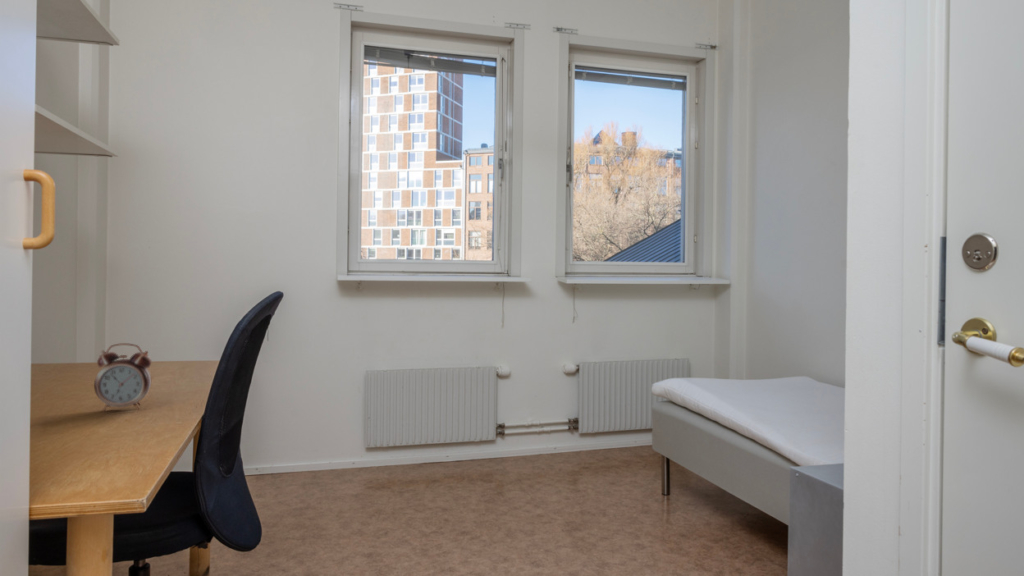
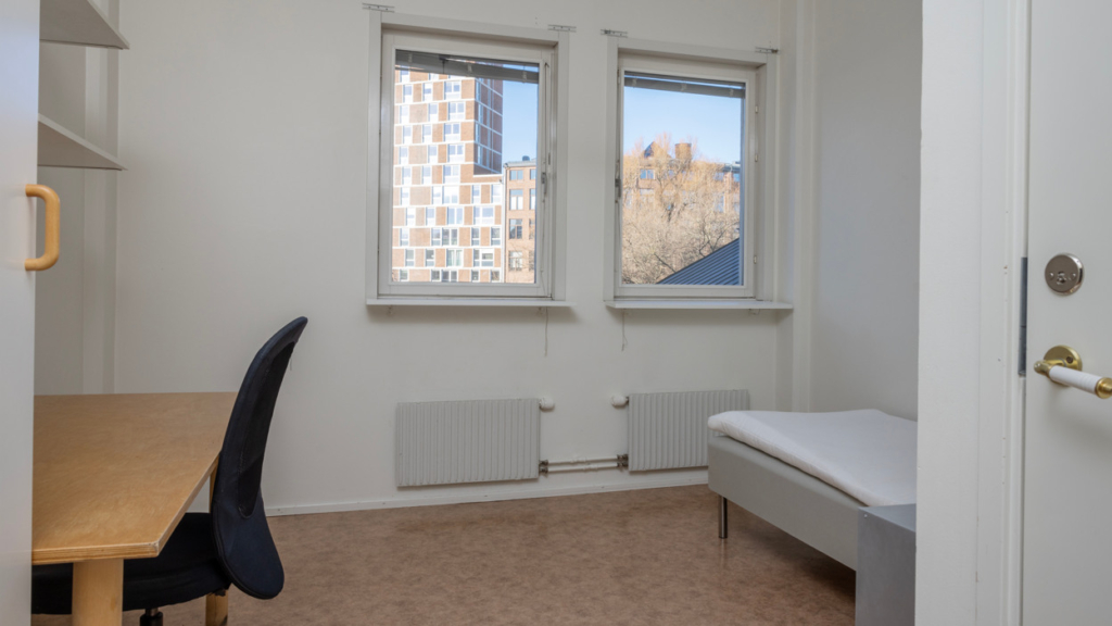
- alarm clock [93,342,153,412]
